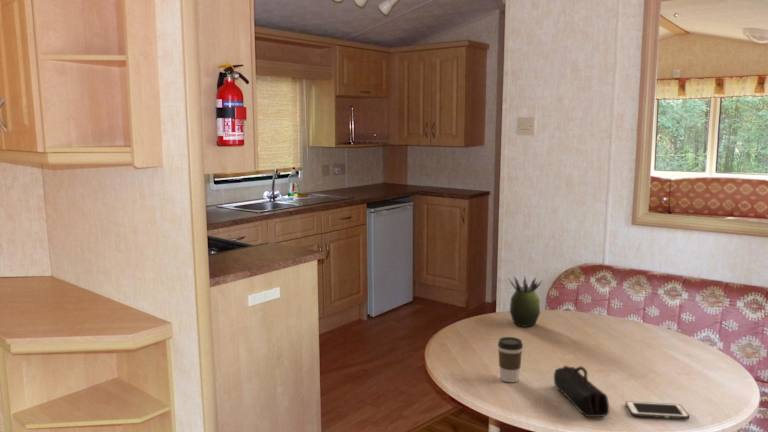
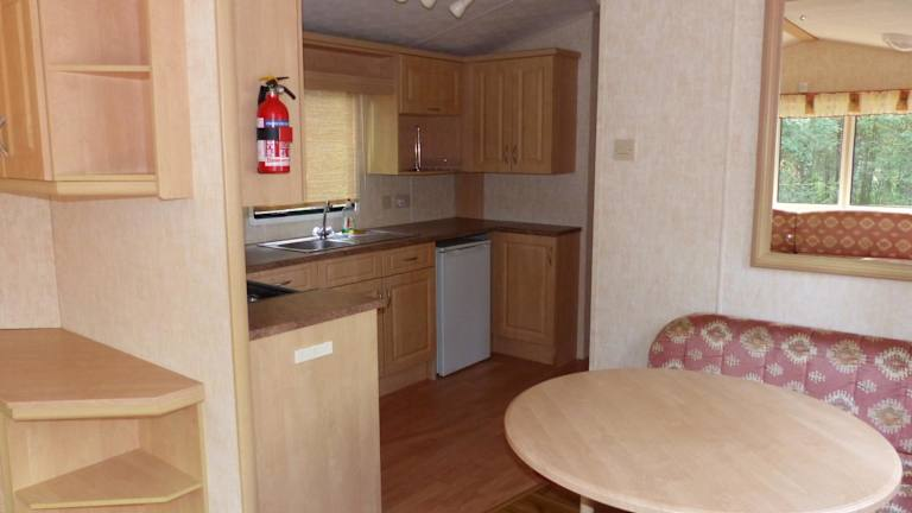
- cell phone [625,400,690,420]
- pencil case [553,365,610,418]
- succulent plant [508,275,543,328]
- coffee cup [497,336,524,383]
